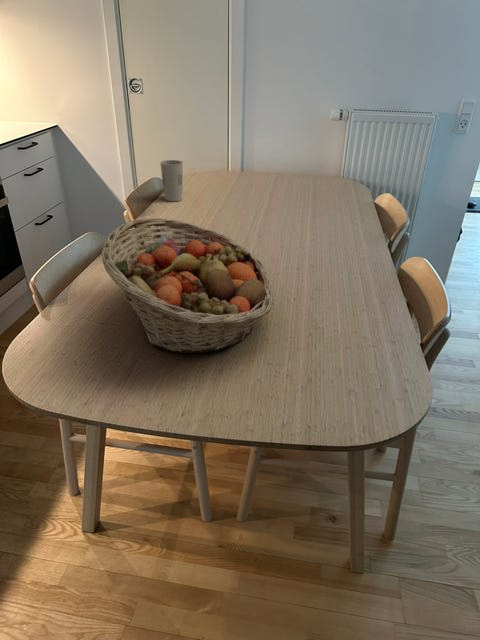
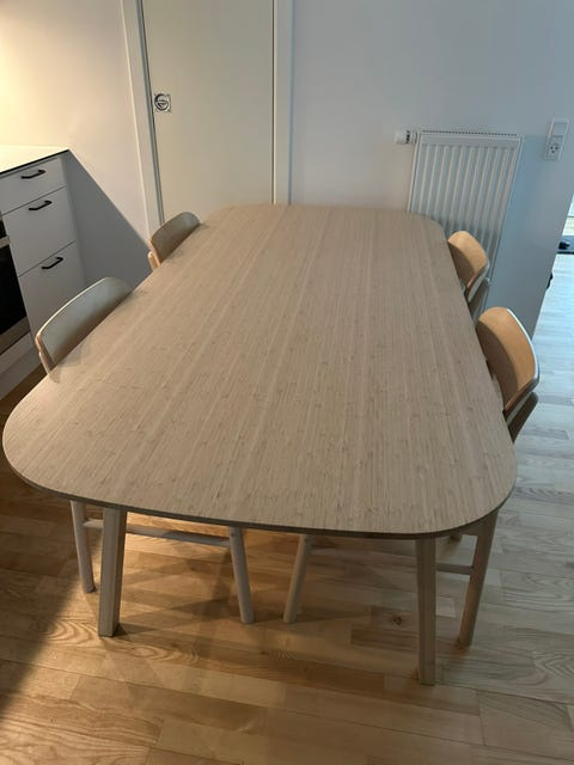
- cup [159,159,184,202]
- fruit basket [101,217,274,354]
